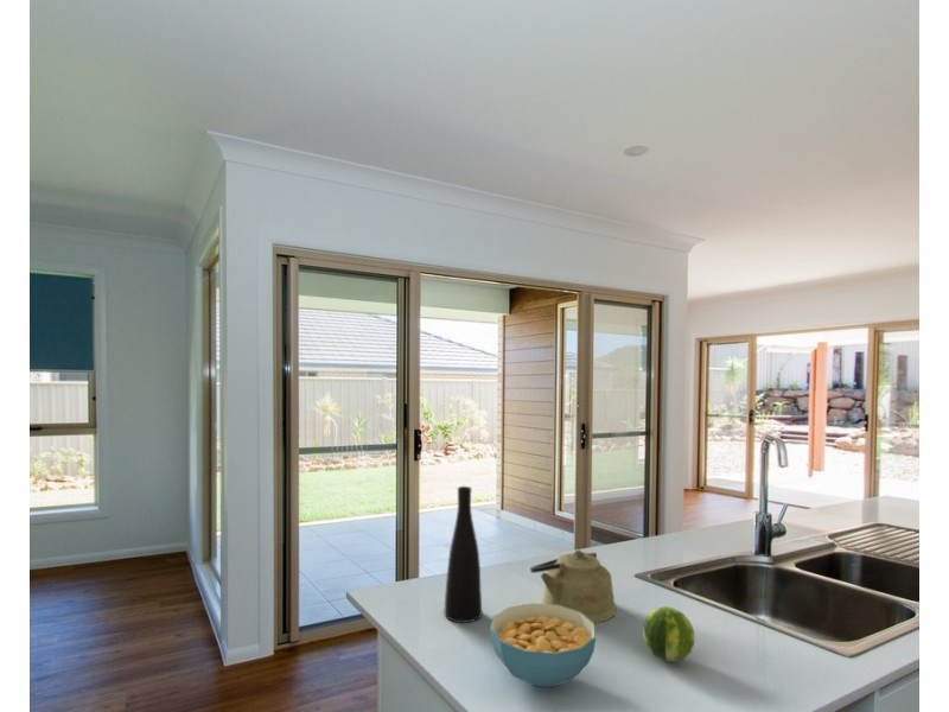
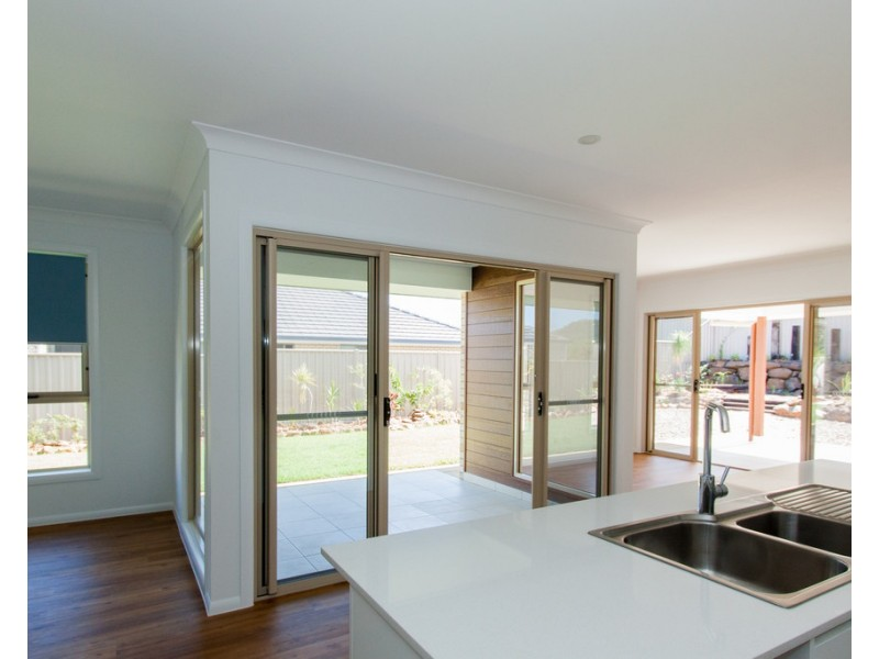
- cereal bowl [489,603,597,688]
- vase [444,485,483,624]
- fruit [642,605,695,663]
- kettle [529,548,618,624]
